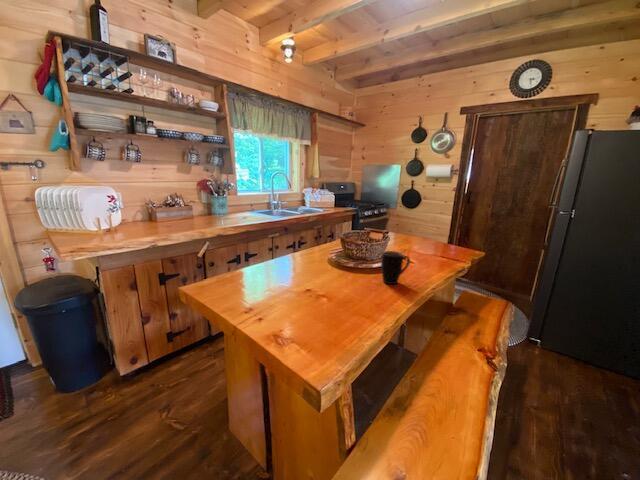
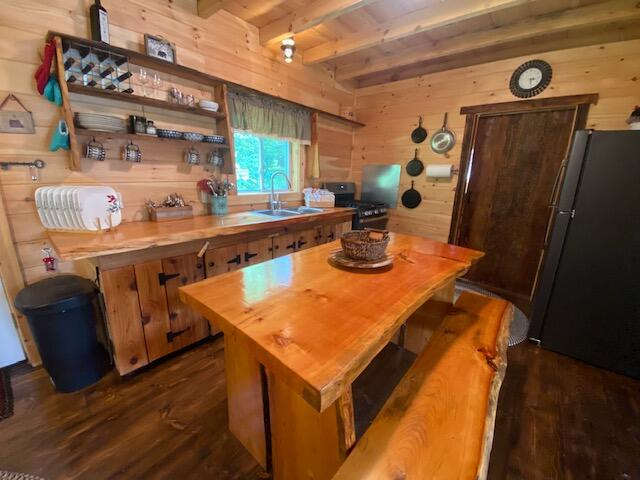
- mug [380,250,411,285]
